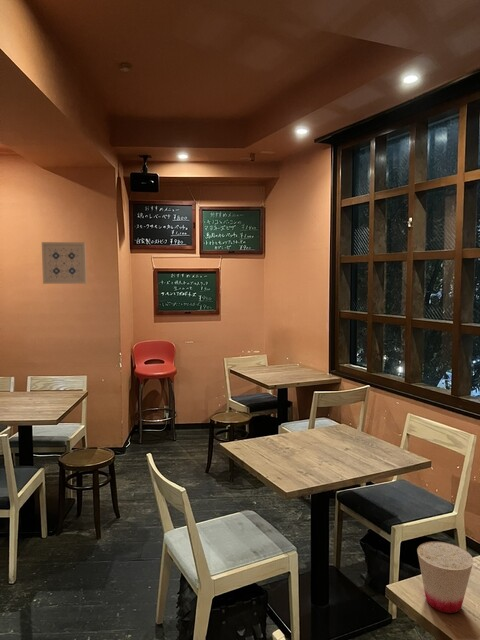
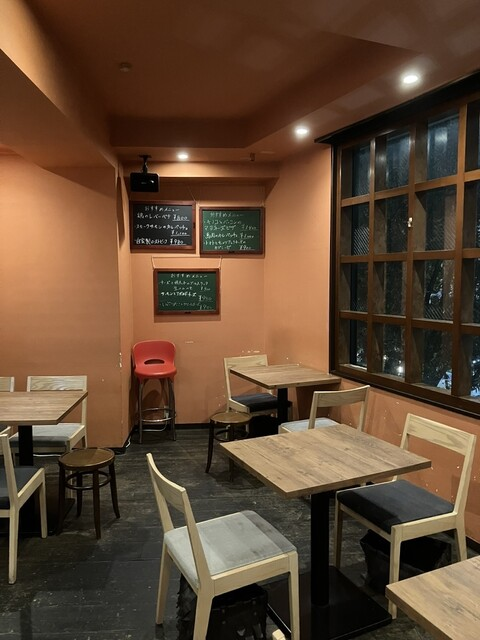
- wall art [41,241,87,285]
- cup [416,540,474,614]
